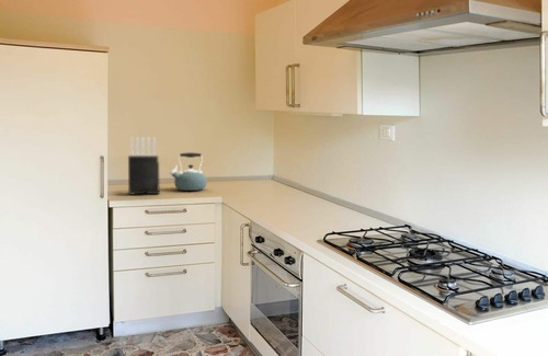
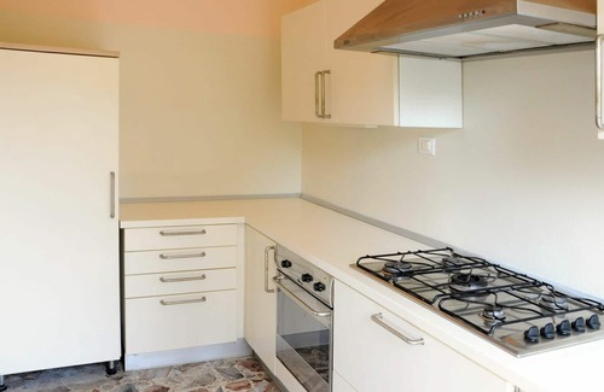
- knife block [127,136,160,196]
- kettle [169,151,208,192]
